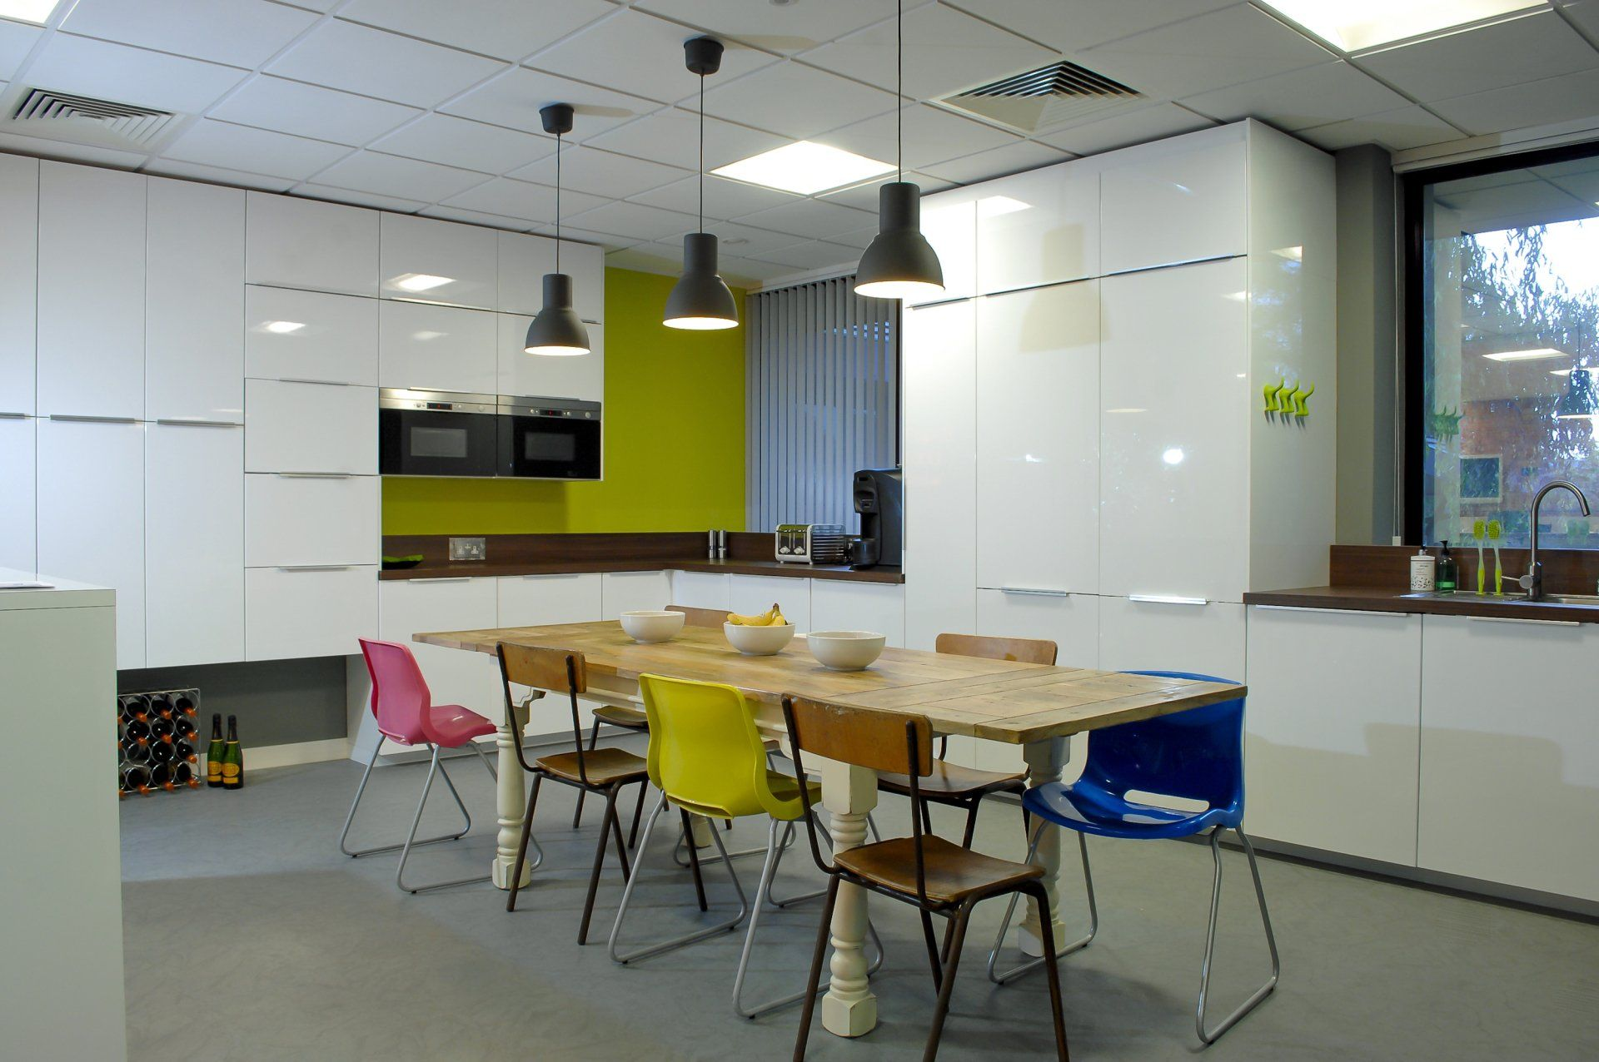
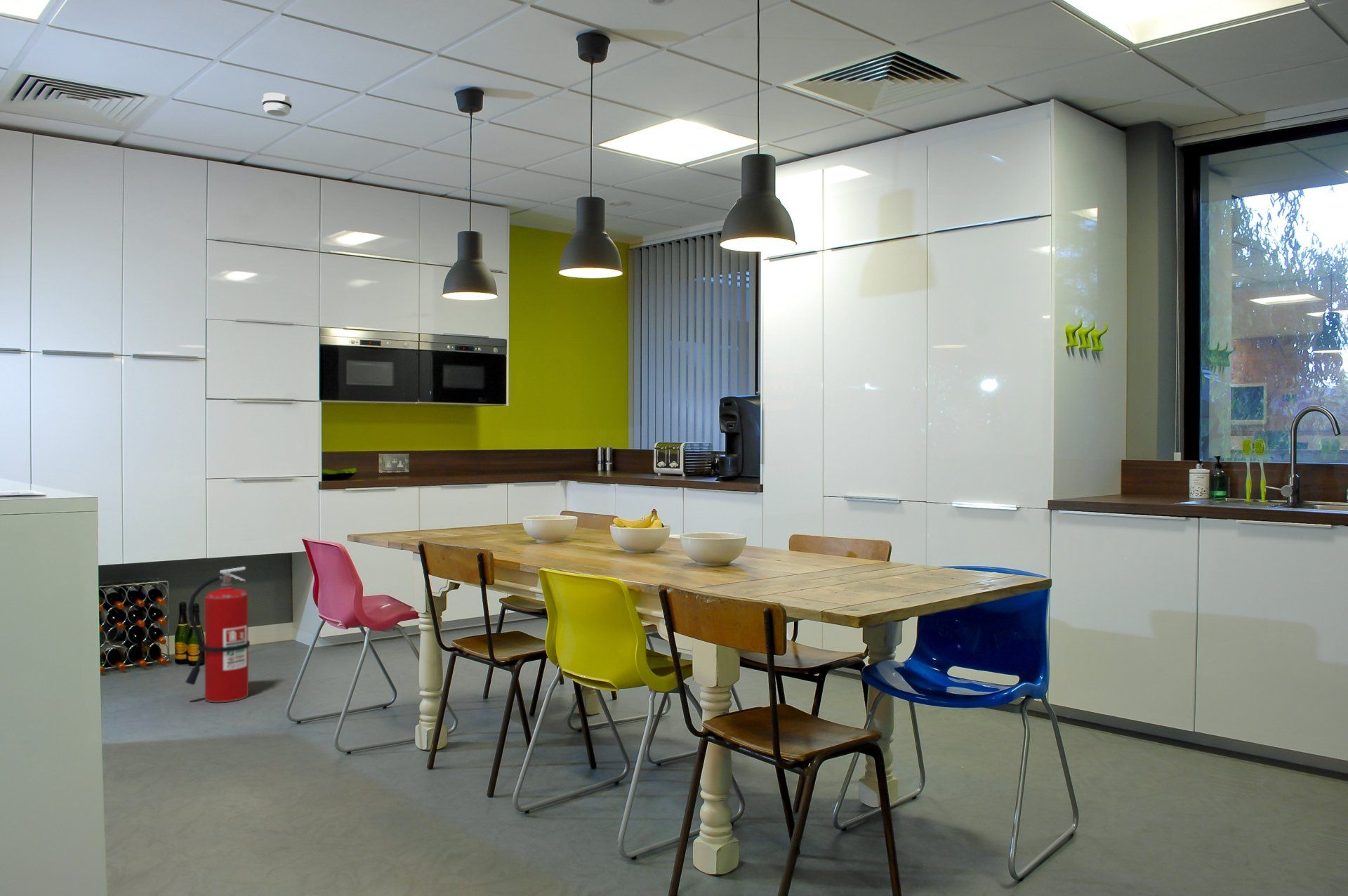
+ fire extinguisher [185,566,251,703]
+ smoke detector [261,92,293,117]
